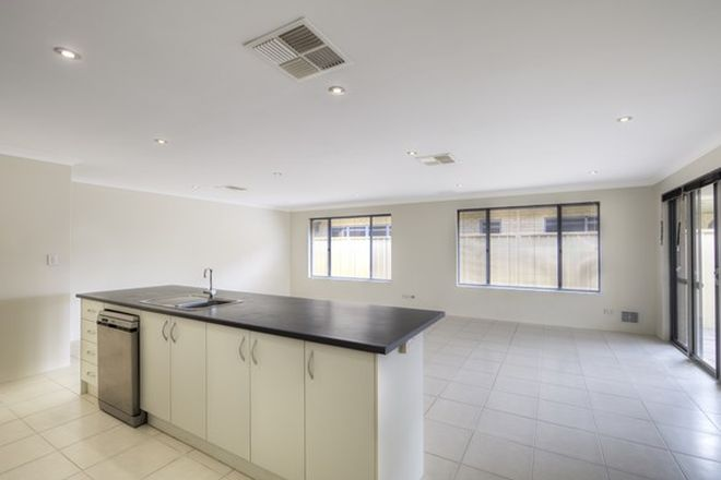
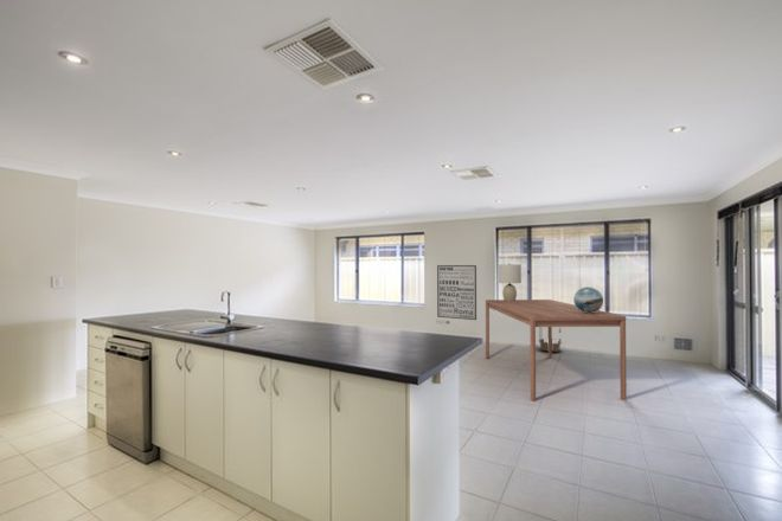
+ decorative globe [572,287,604,314]
+ dining table [485,298,628,403]
+ basket [538,327,563,353]
+ wall art [436,264,477,321]
+ lamp [498,263,523,302]
